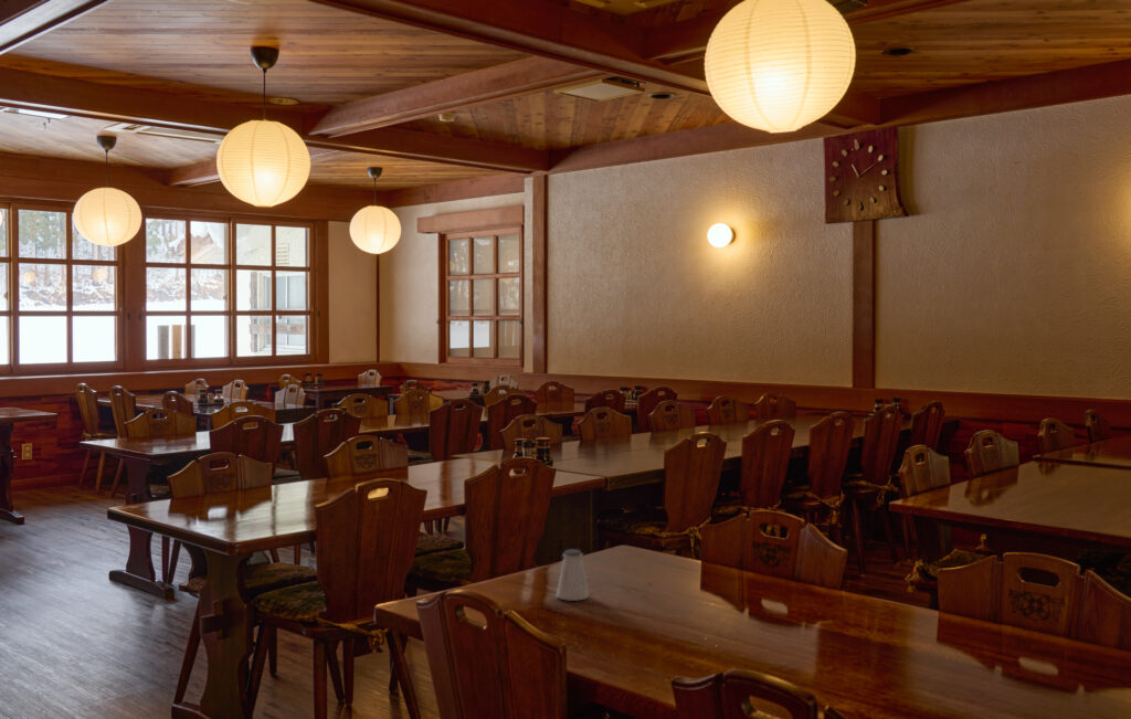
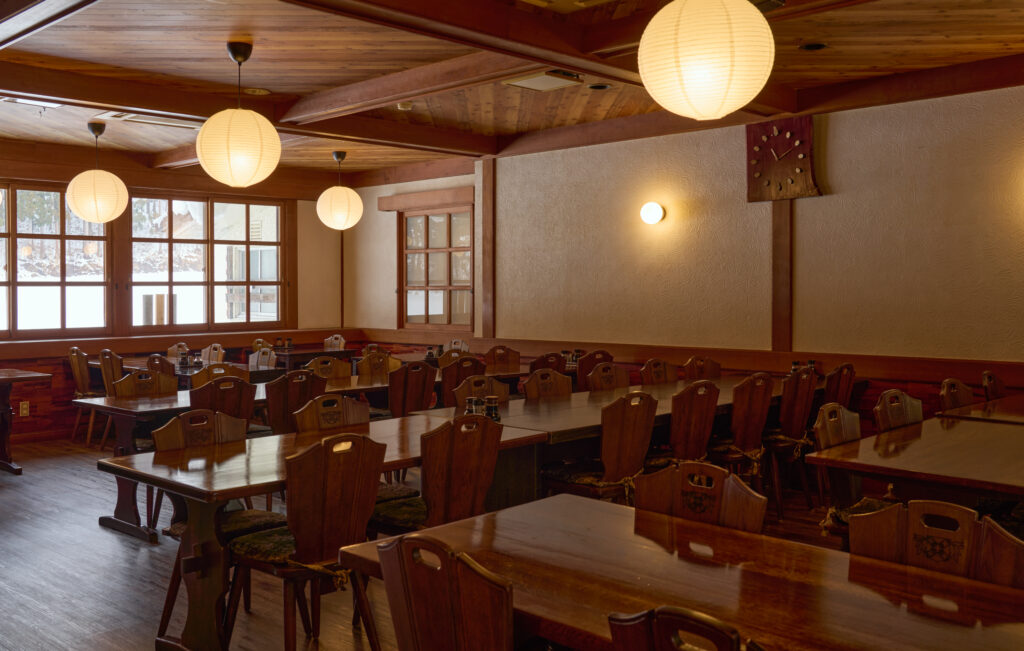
- saltshaker [554,549,590,602]
